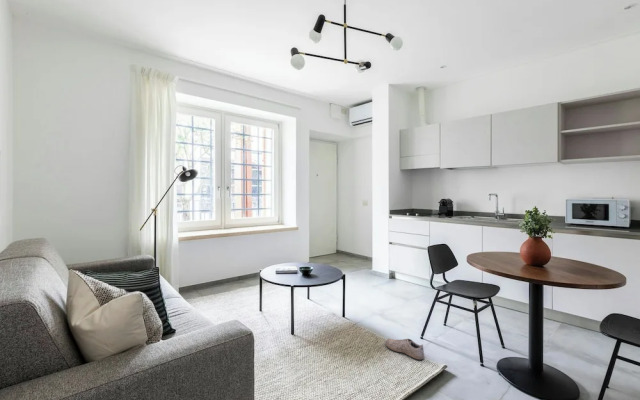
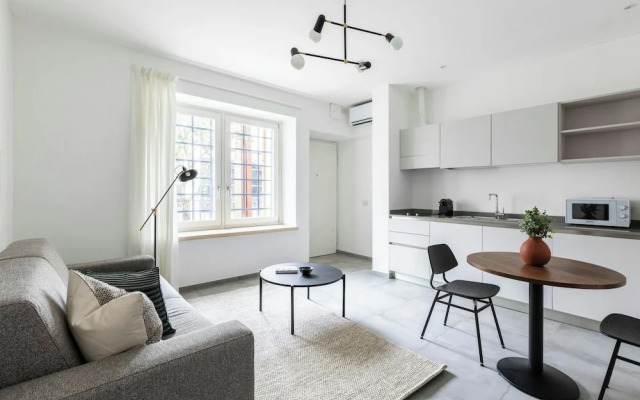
- shoe [385,338,425,361]
